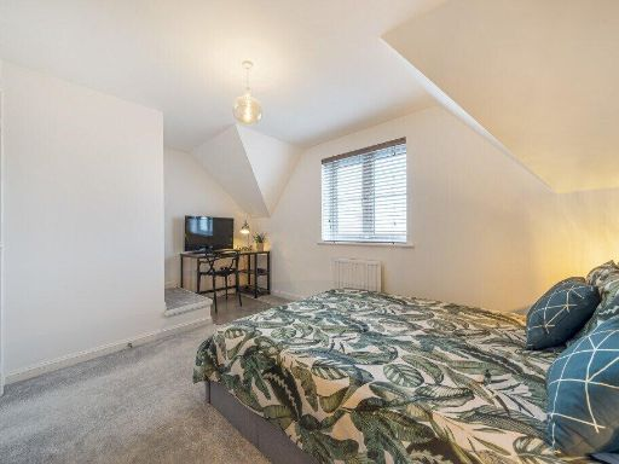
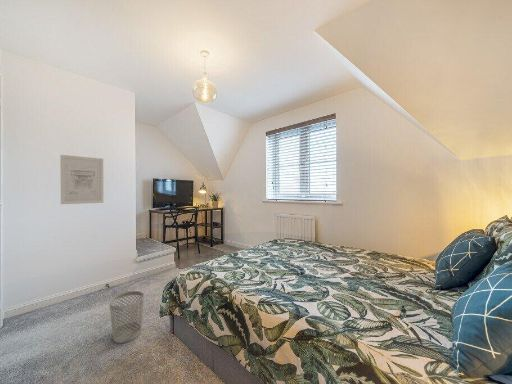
+ wall art [59,154,104,205]
+ wastebasket [108,290,145,344]
